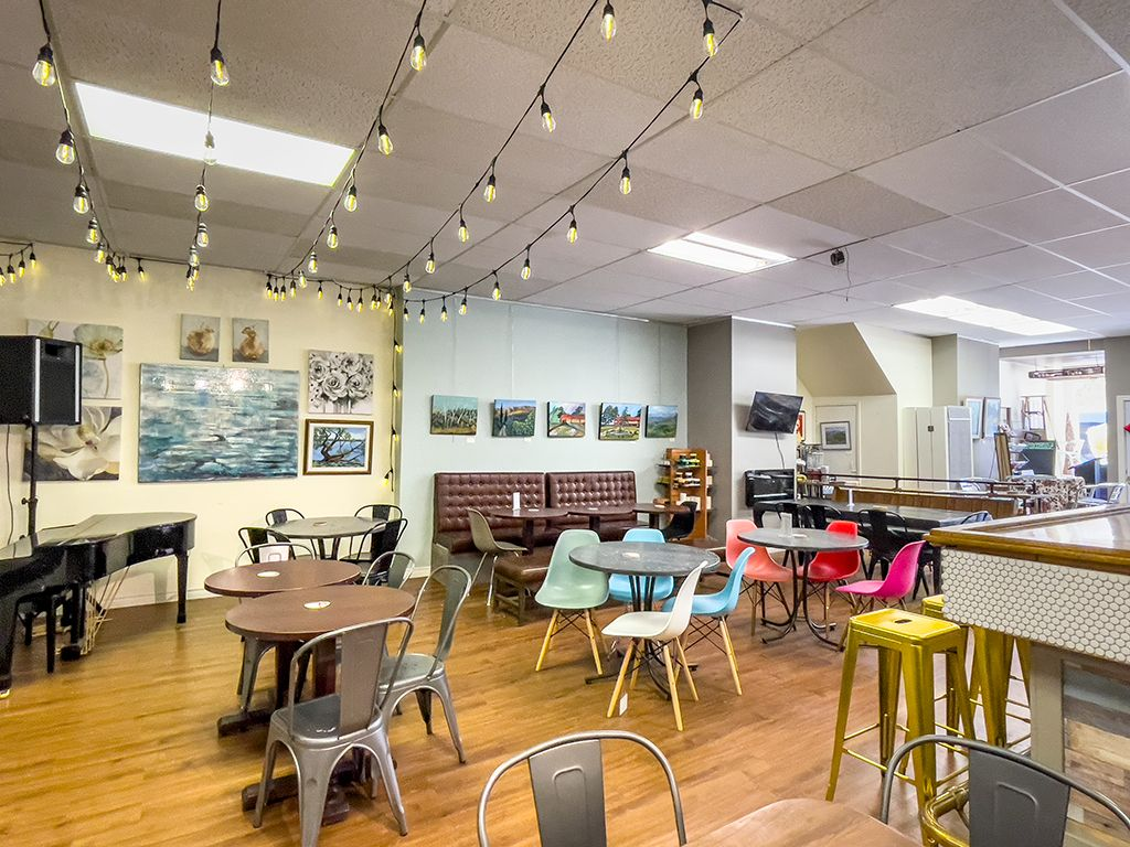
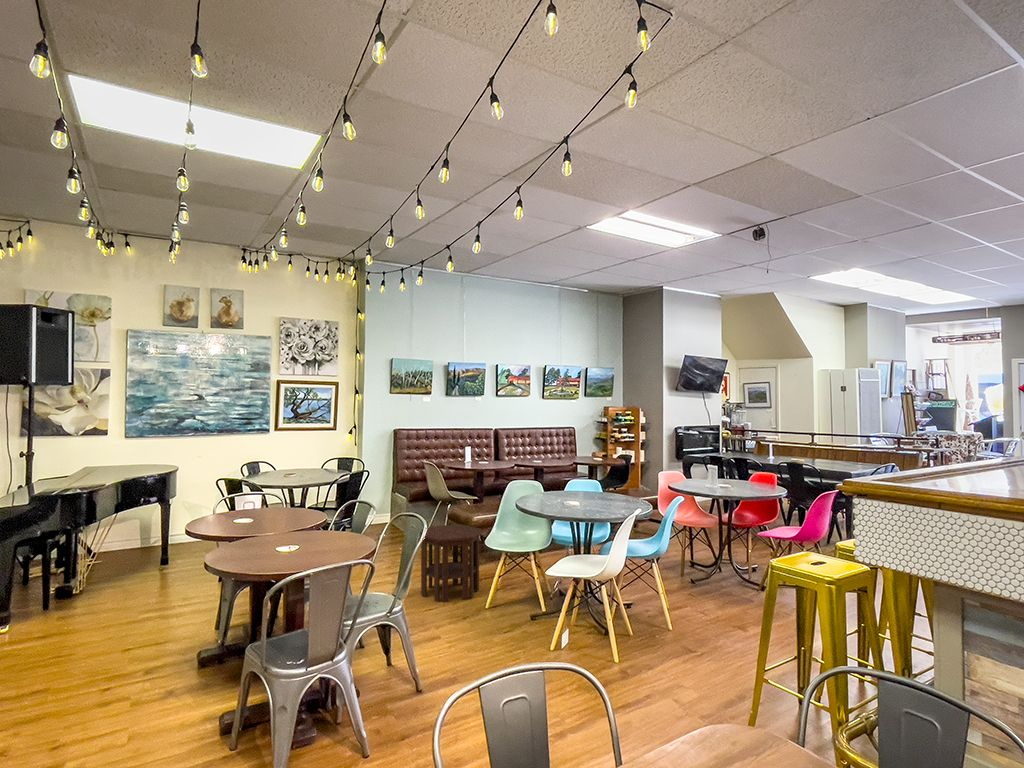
+ side table [420,523,483,603]
